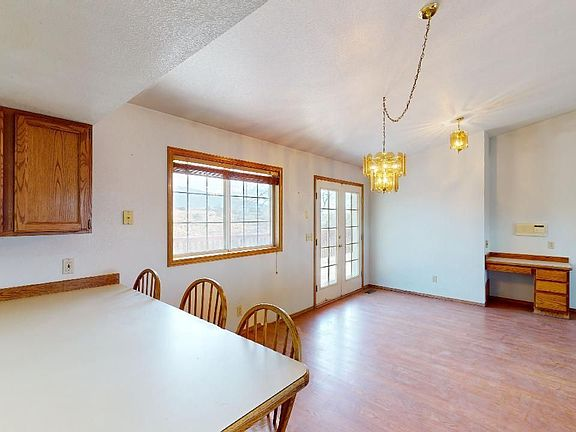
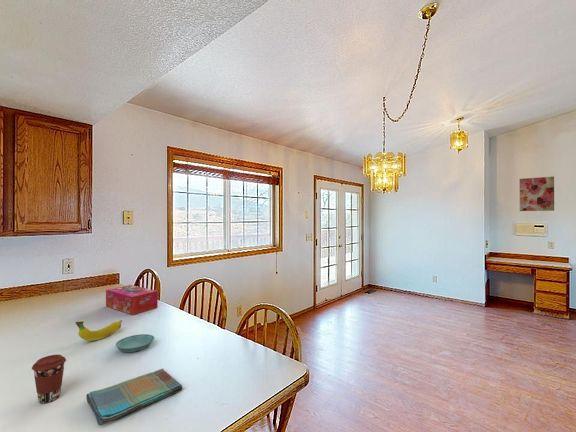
+ tissue box [105,284,158,316]
+ coffee cup [31,354,67,404]
+ saucer [115,333,155,353]
+ wall art [519,176,555,212]
+ dish towel [85,368,183,427]
+ fruit [74,319,123,342]
